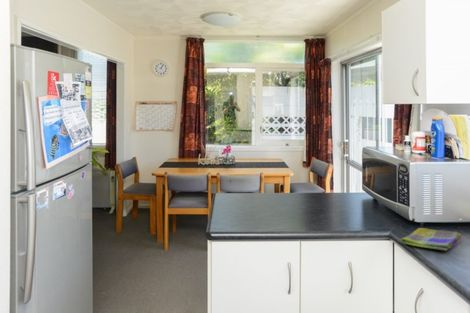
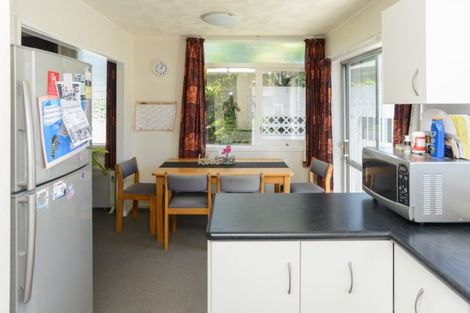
- dish towel [400,227,464,252]
